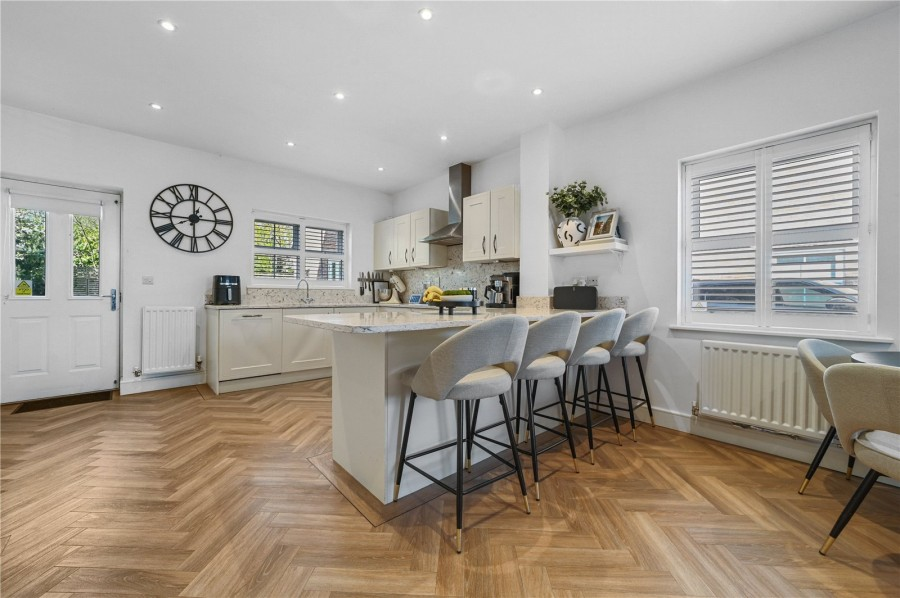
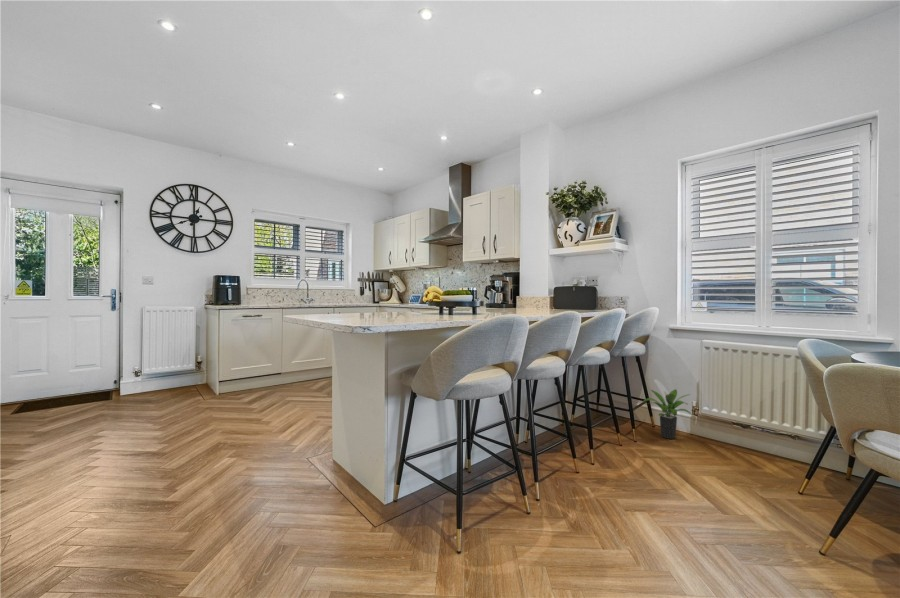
+ potted plant [641,388,694,440]
